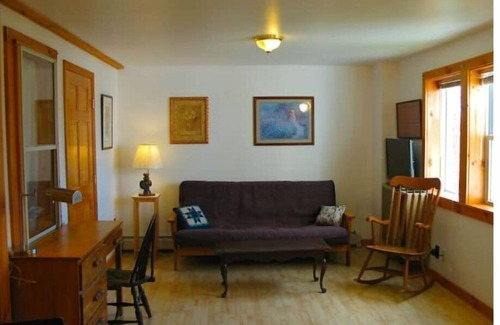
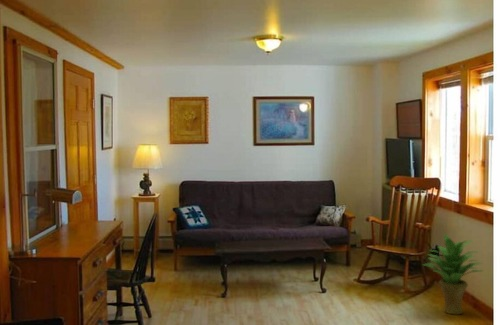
+ potted plant [422,233,484,315]
